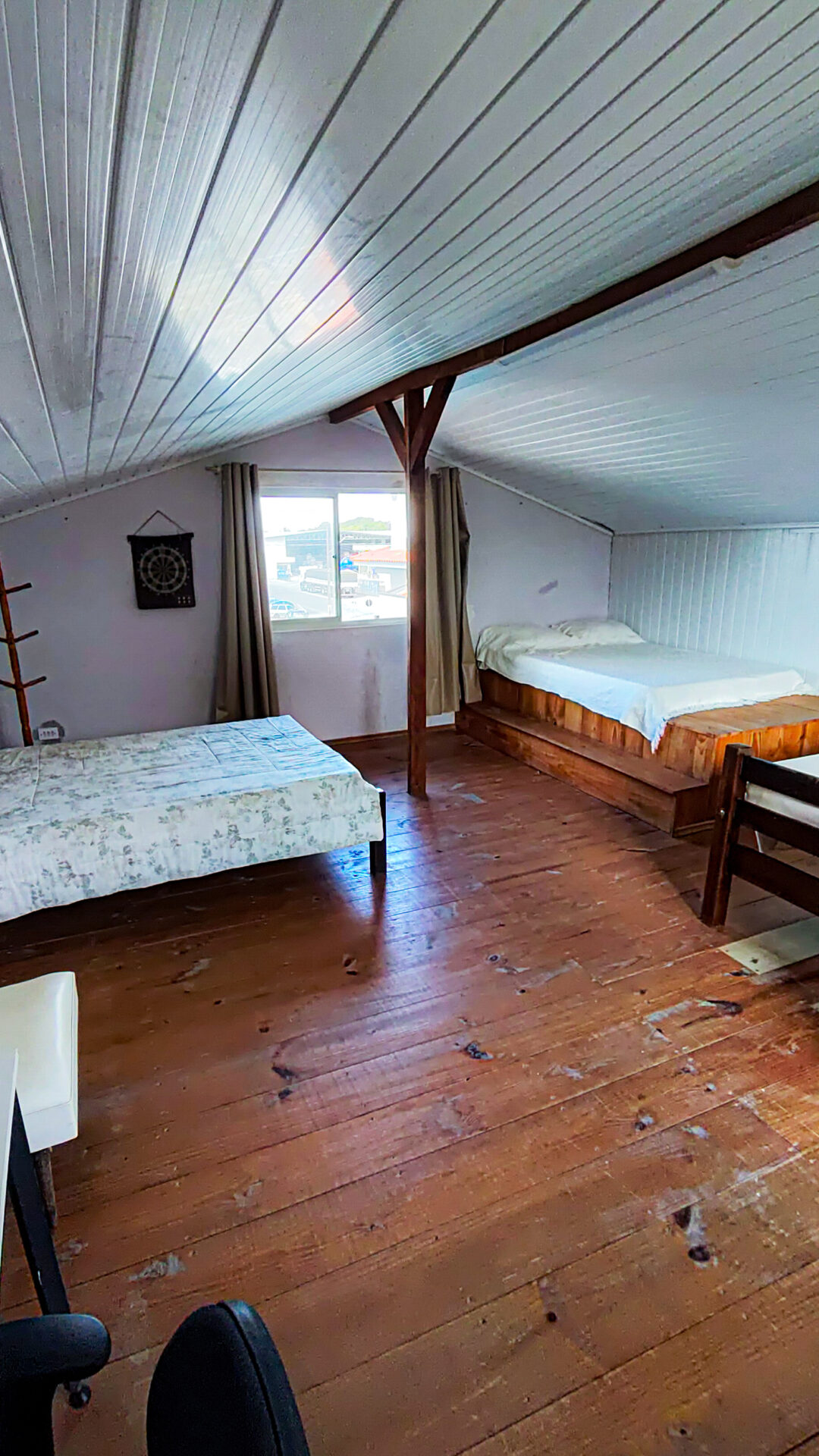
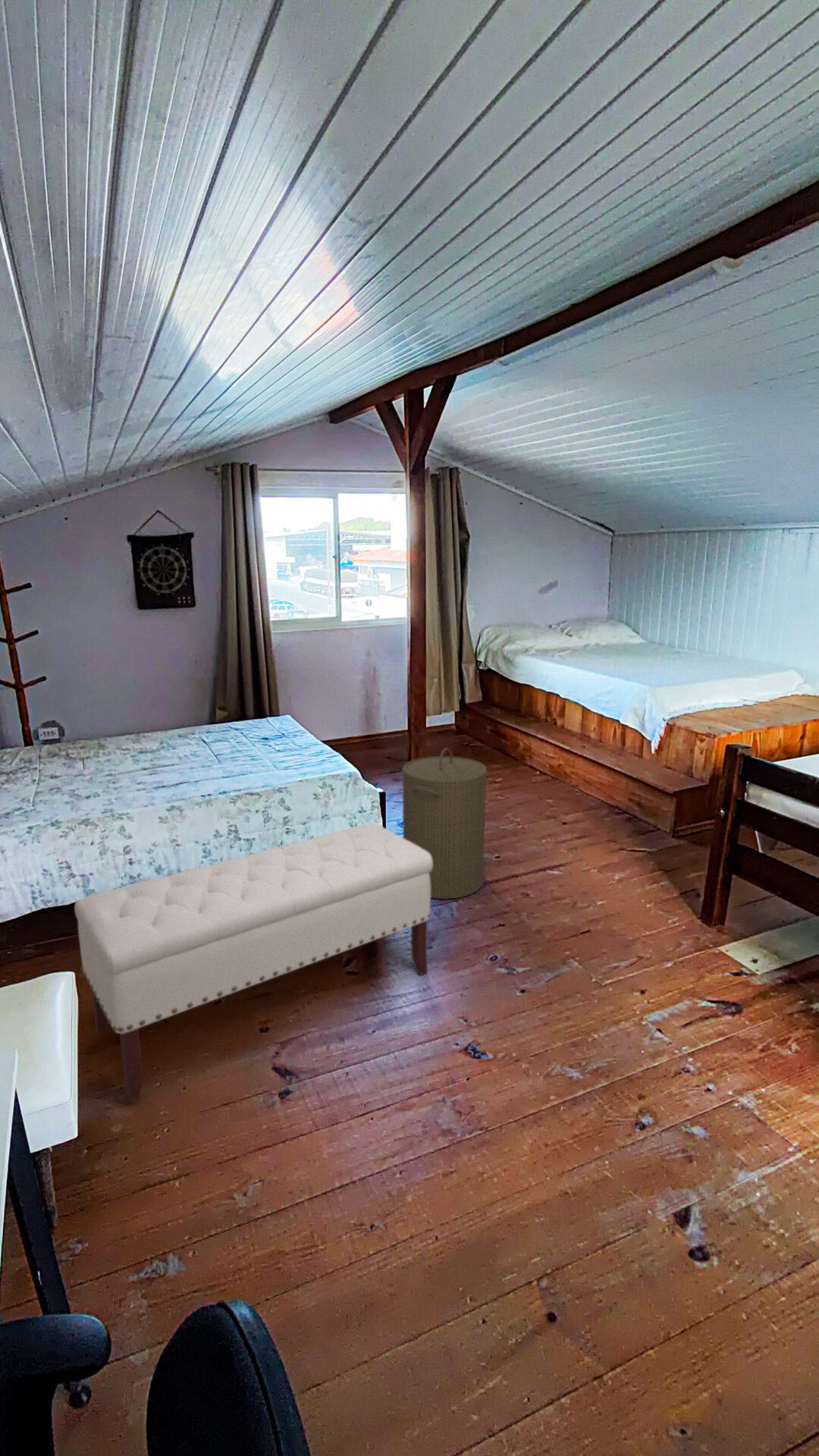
+ bench [74,822,433,1102]
+ laundry hamper [401,747,488,900]
